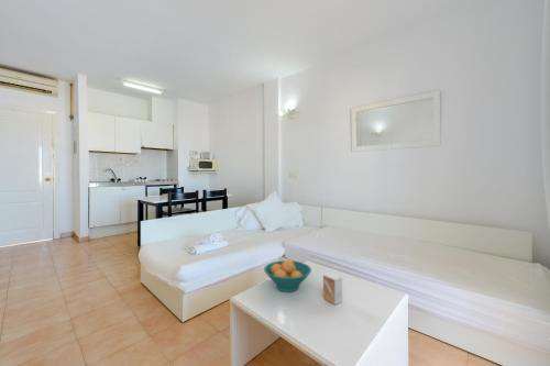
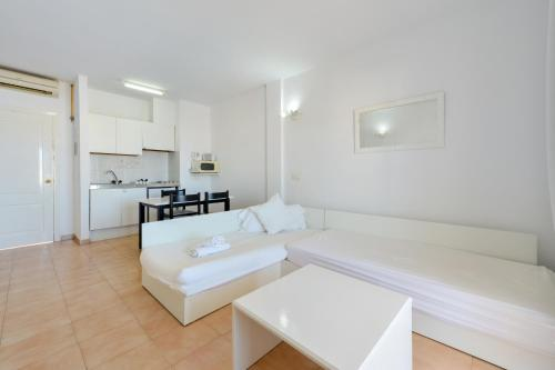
- fruit bowl [263,258,312,293]
- small box [322,271,343,306]
